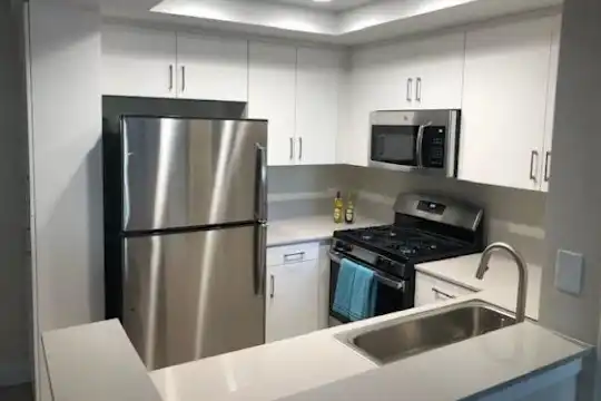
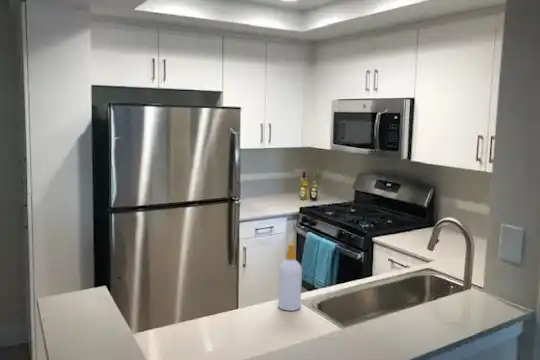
+ soap bottle [277,241,303,312]
